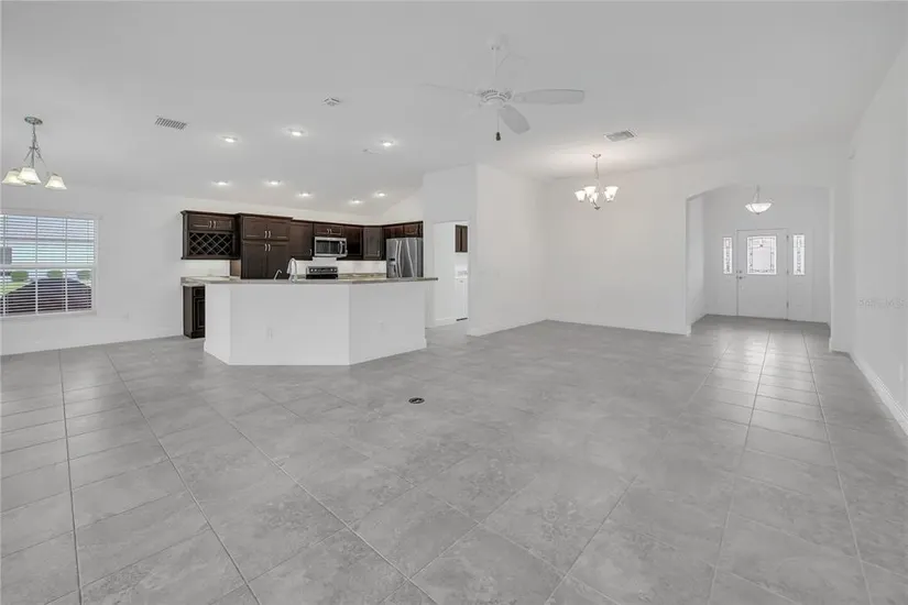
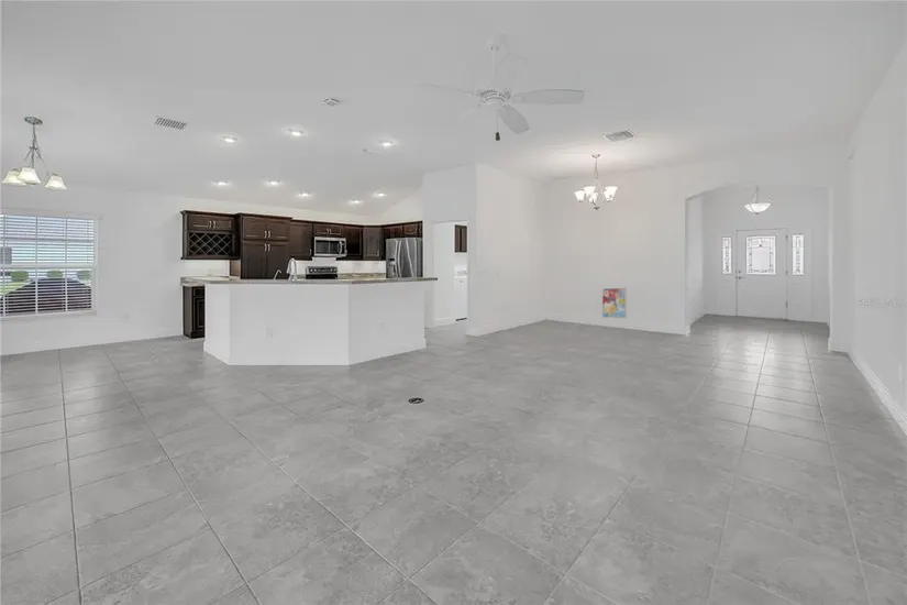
+ wall art [601,286,628,319]
